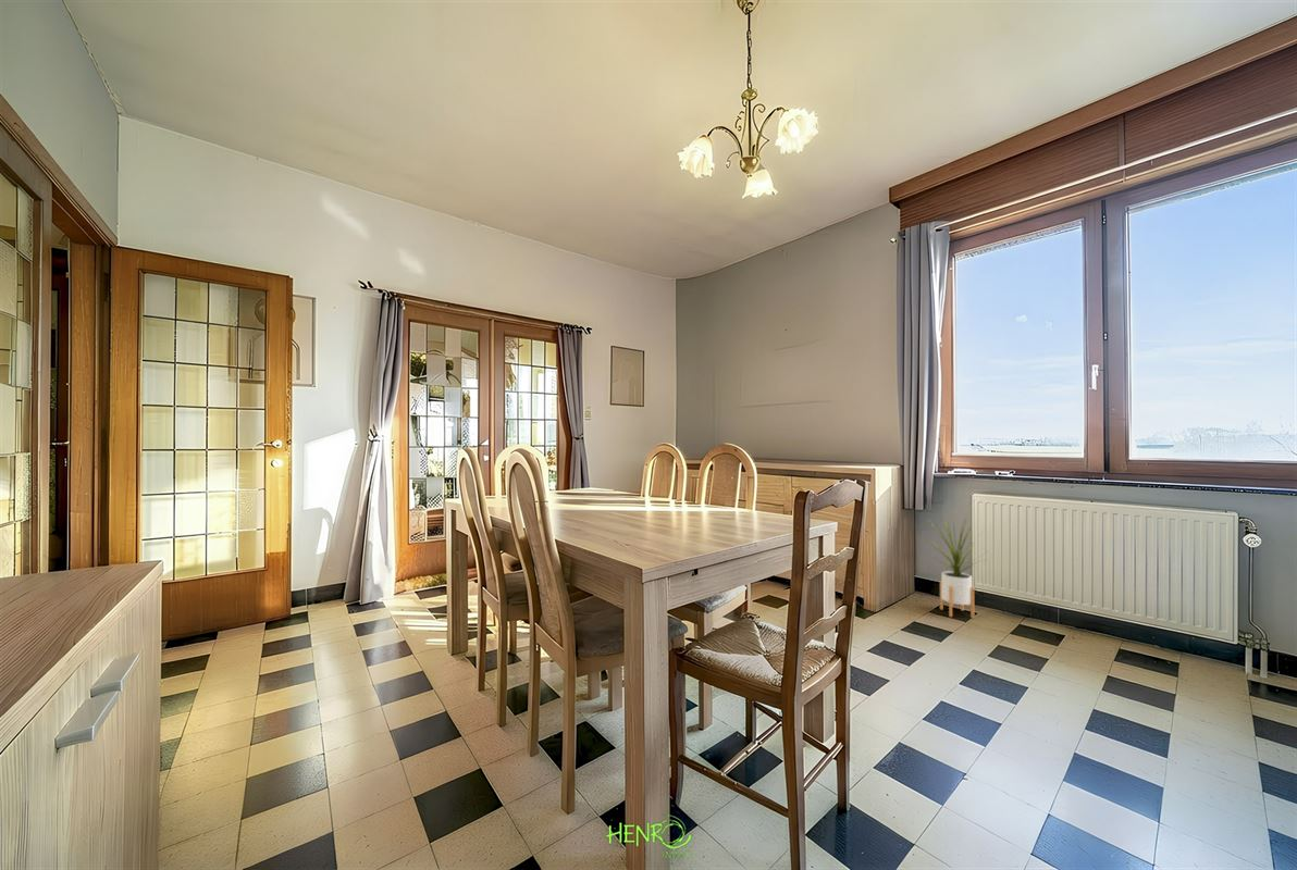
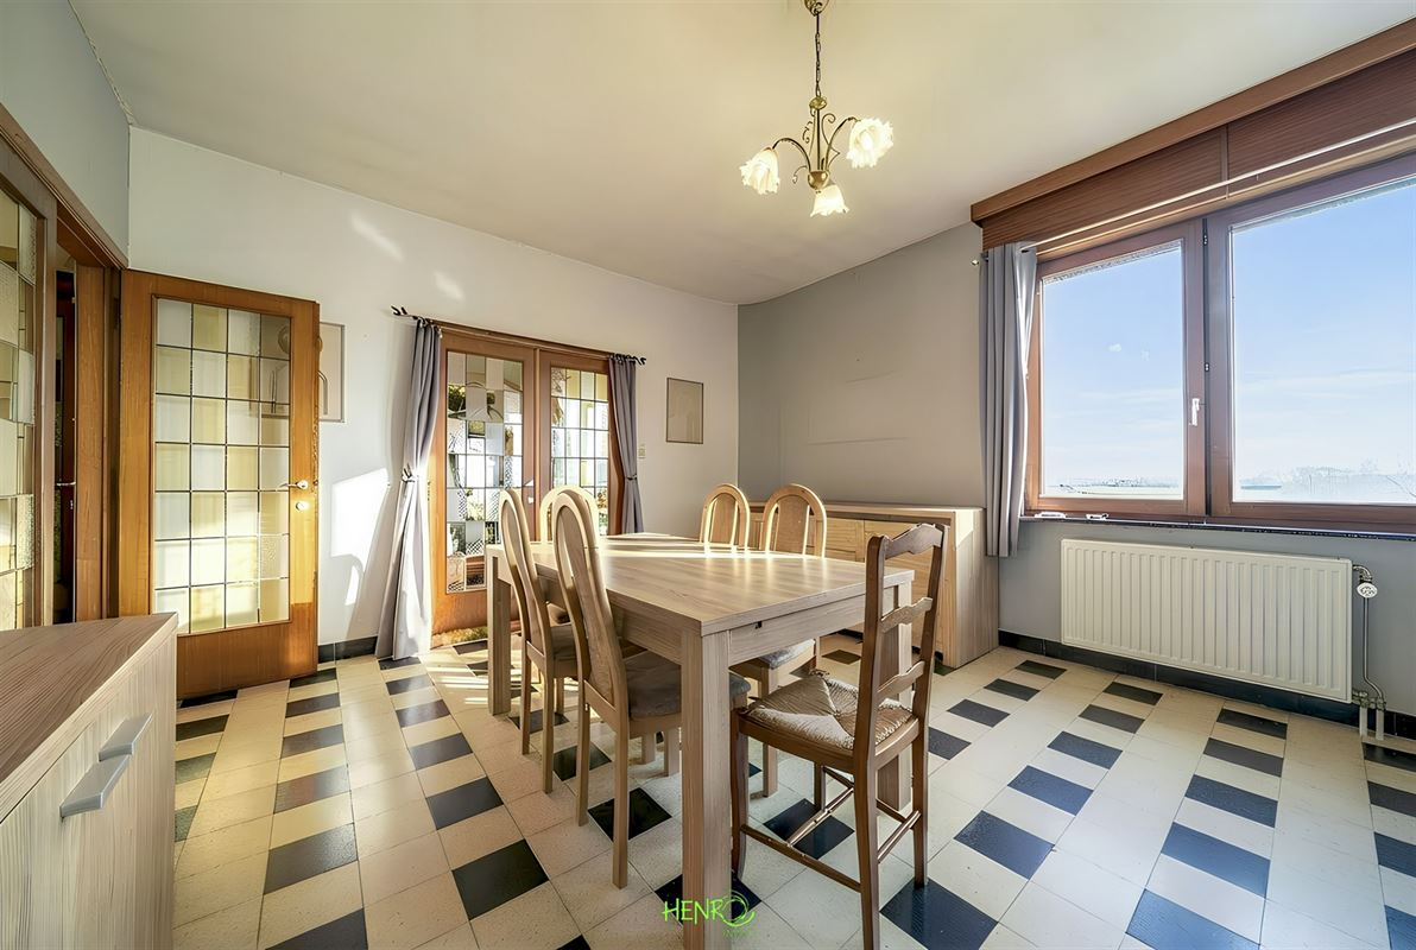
- house plant [924,510,990,619]
